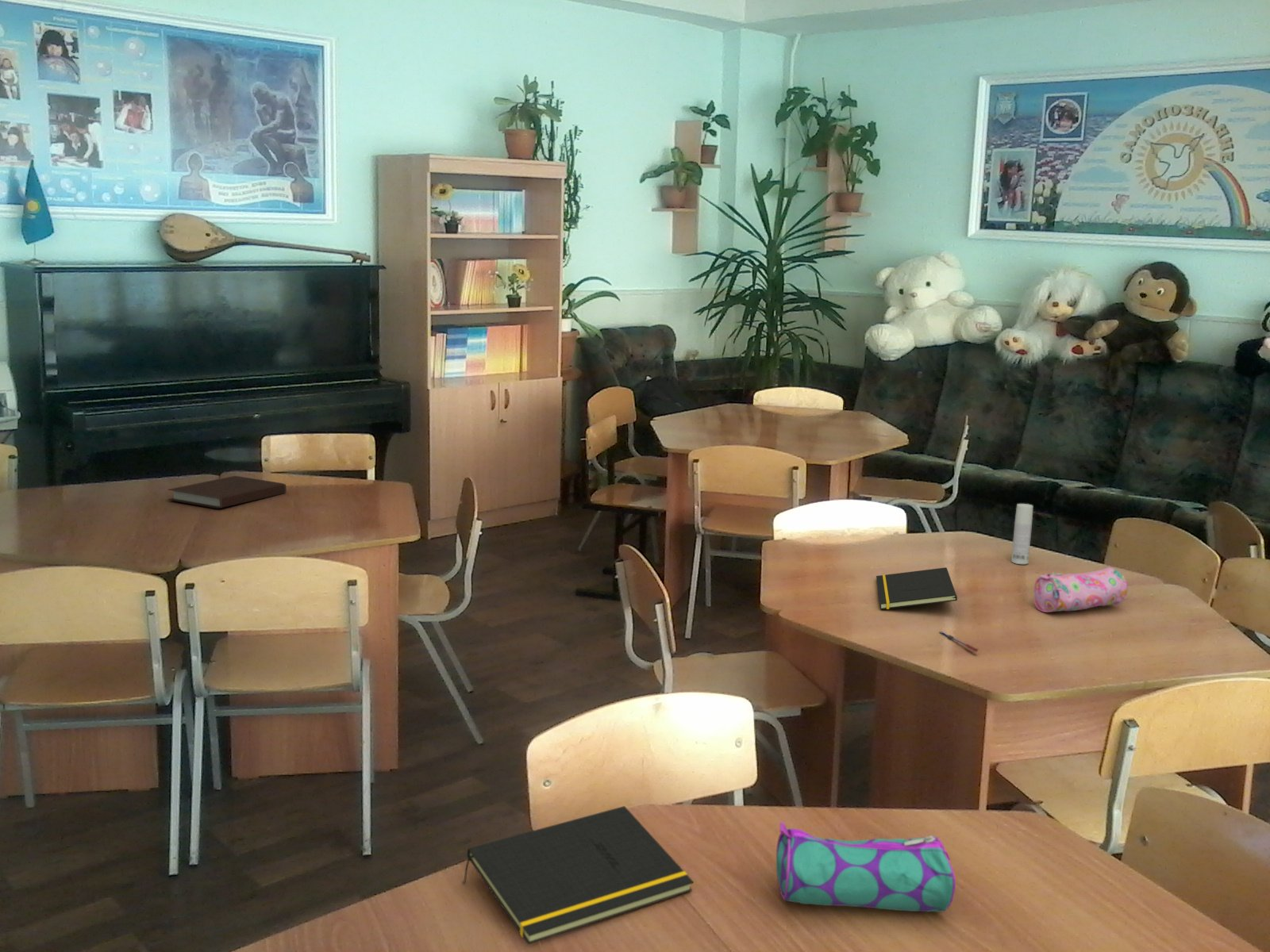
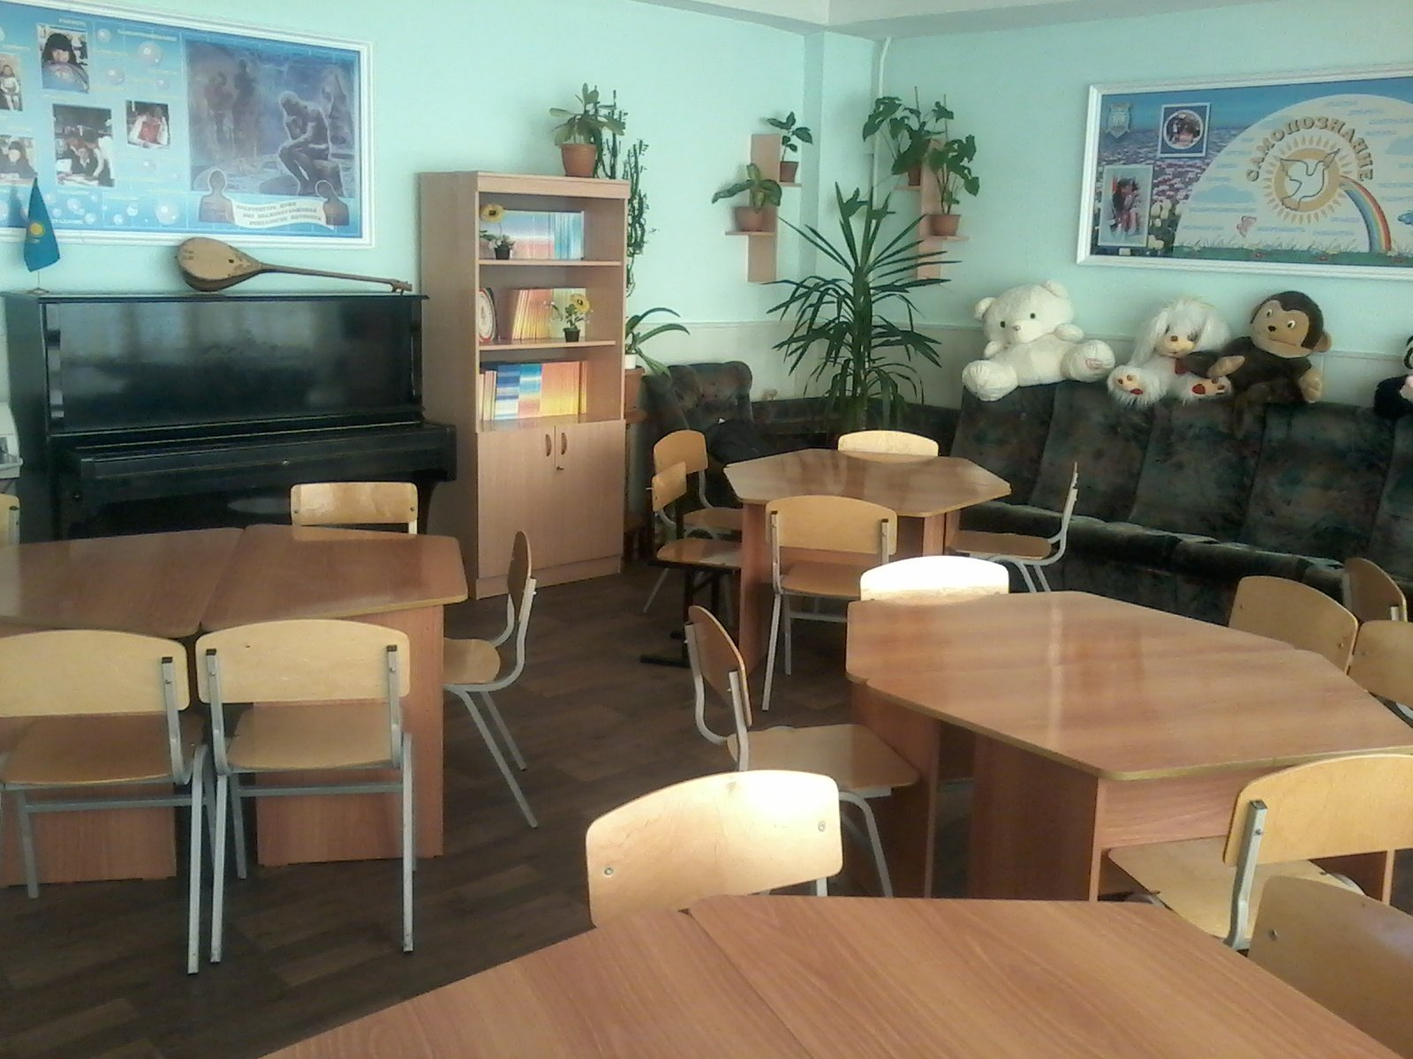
- notepad [462,805,695,946]
- notepad [876,566,958,610]
- pen [938,631,979,653]
- pencil case [1033,566,1129,613]
- bottle [1010,503,1033,565]
- pencil case [775,821,956,913]
- notebook [167,475,287,509]
